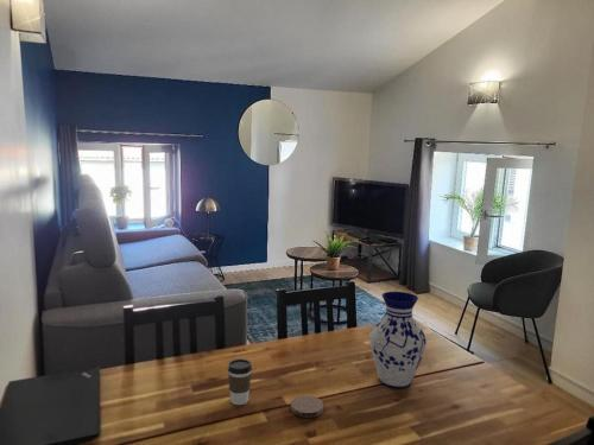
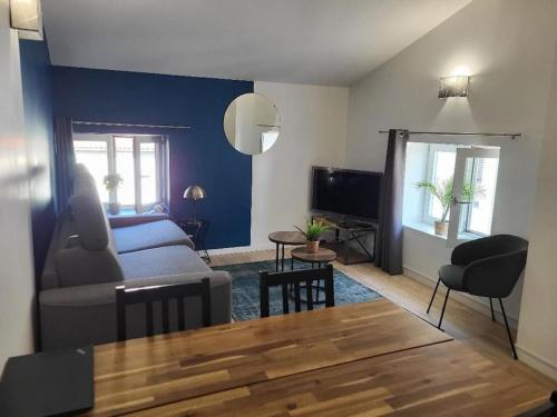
- vase [368,291,428,389]
- coffee cup [227,358,253,406]
- coaster [290,395,324,419]
